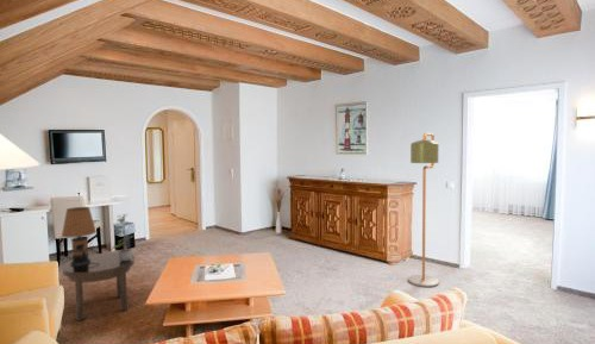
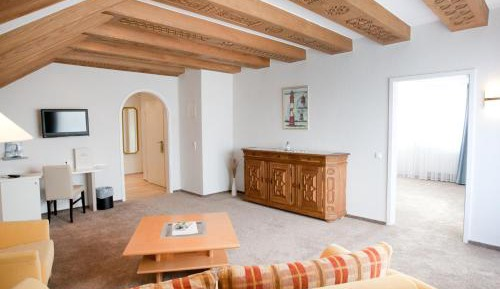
- table lamp [61,206,99,271]
- floor lamp [407,132,440,288]
- potted plant [111,213,136,261]
- side table [60,251,137,323]
